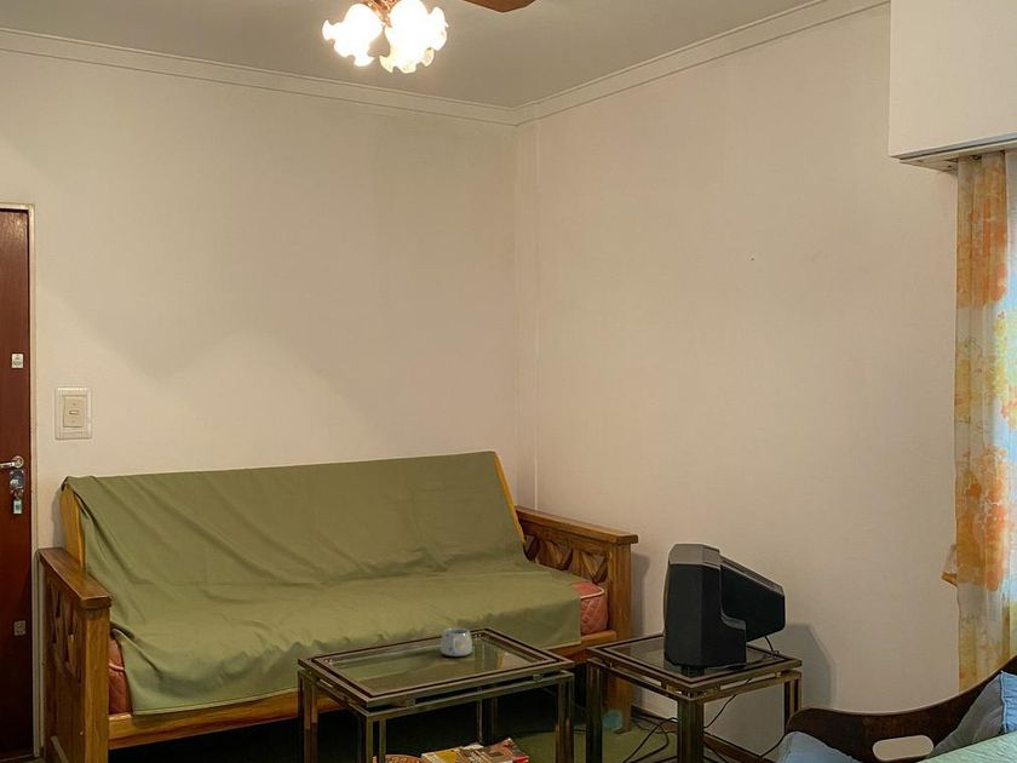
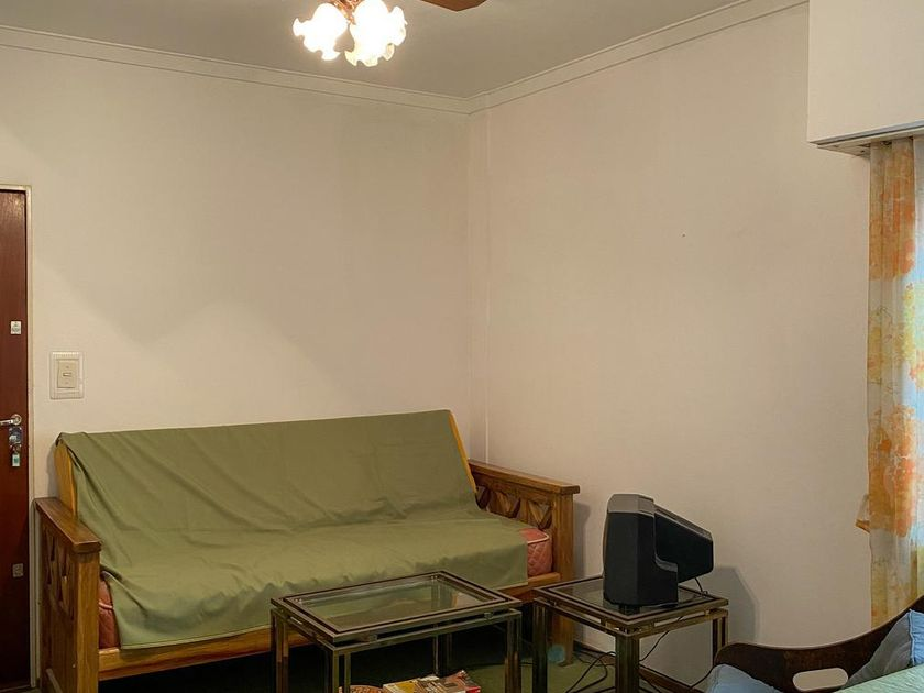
- mug [439,627,473,658]
